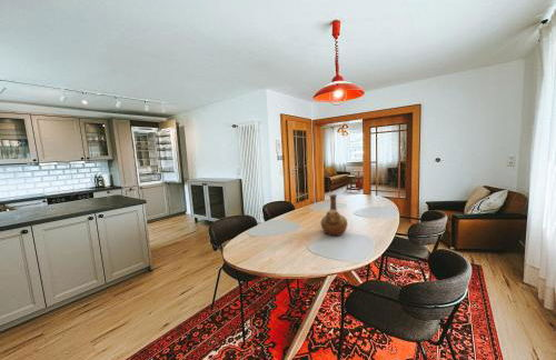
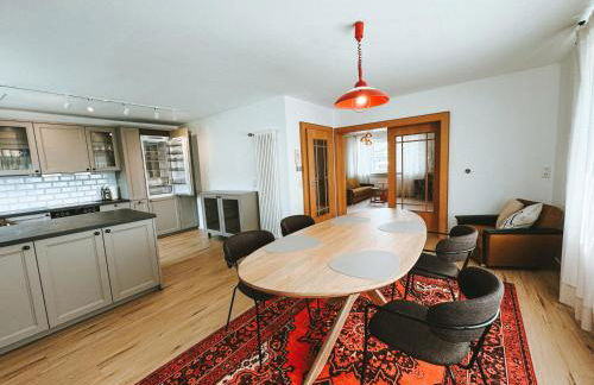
- vase [320,193,348,238]
